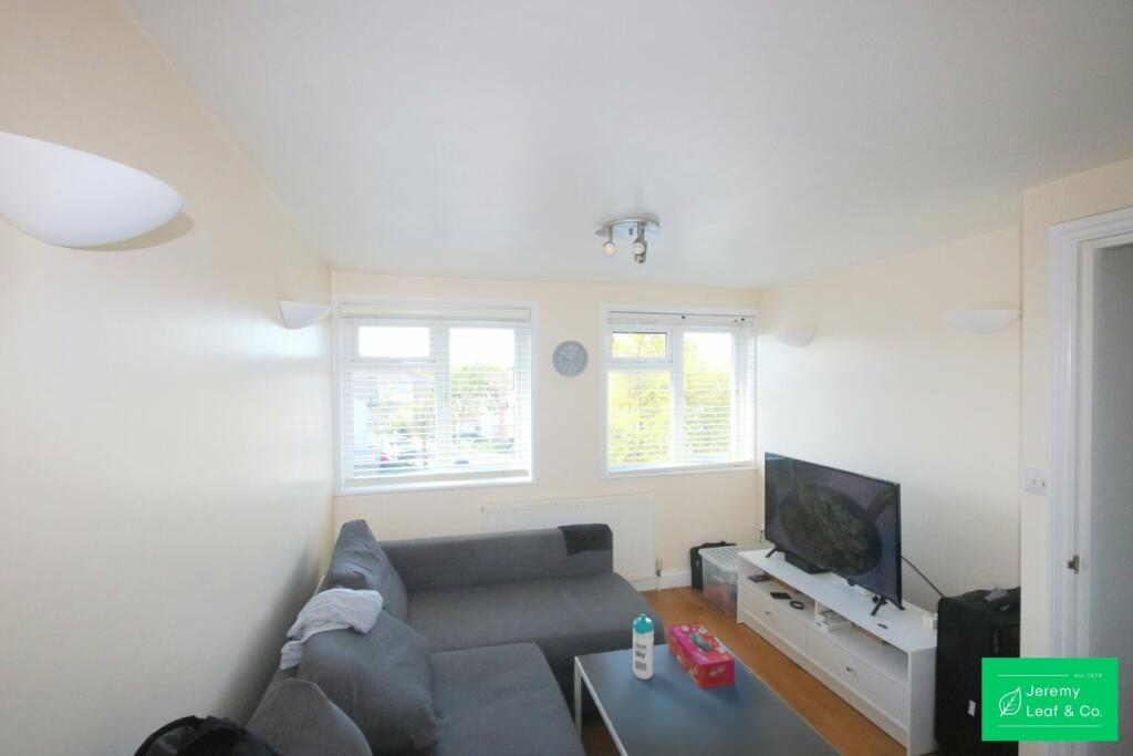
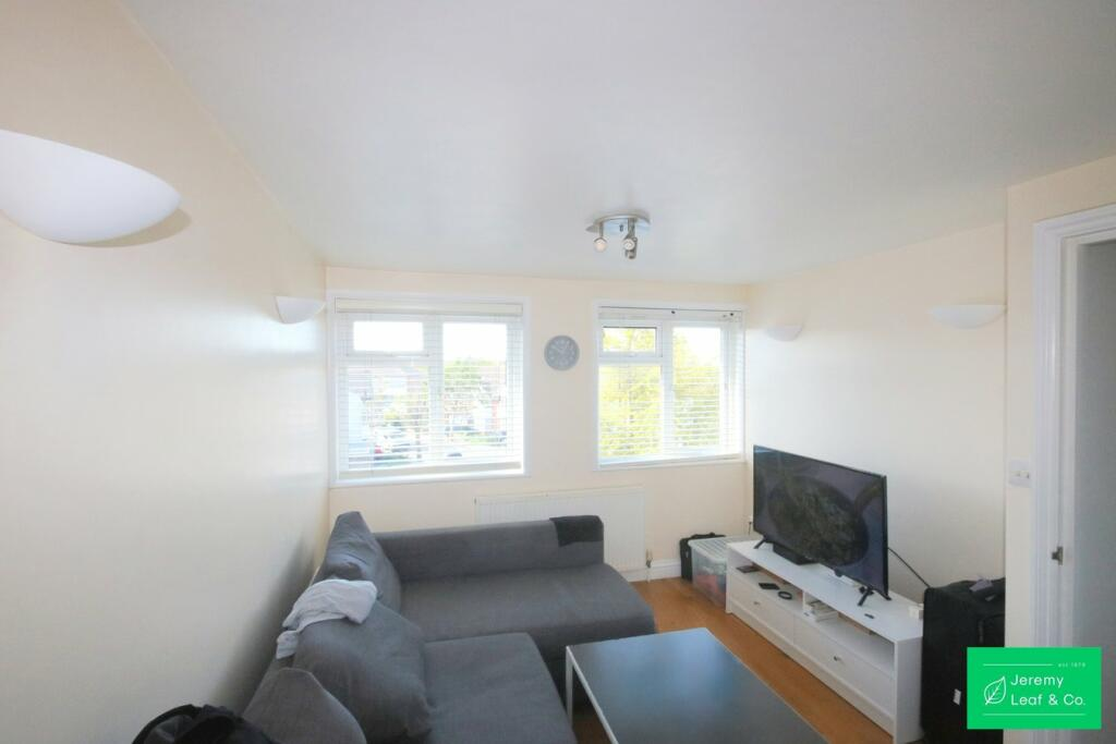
- tissue box [668,621,736,690]
- water bottle [632,613,655,681]
